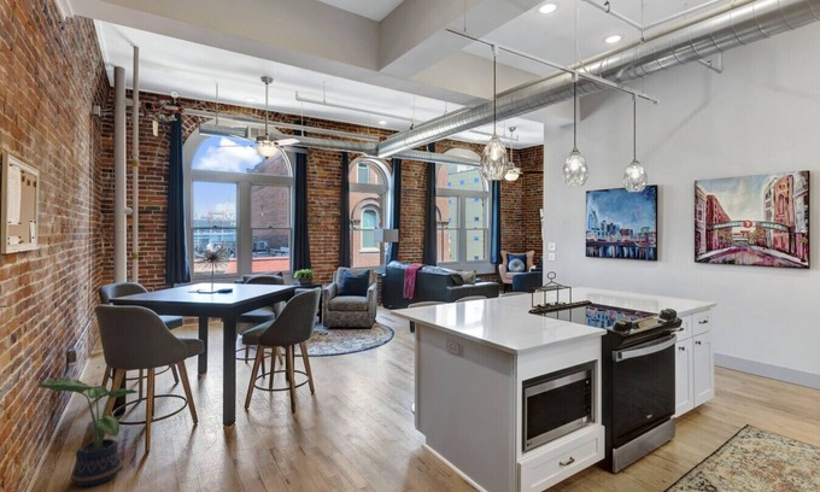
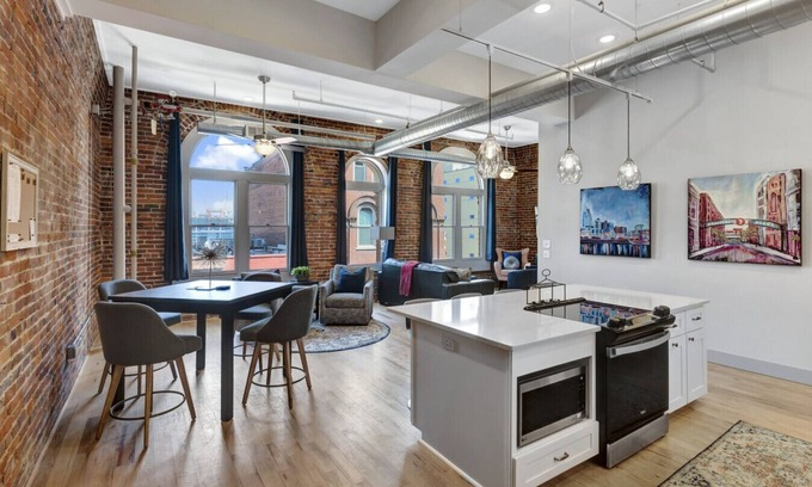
- potted plant [34,377,139,487]
